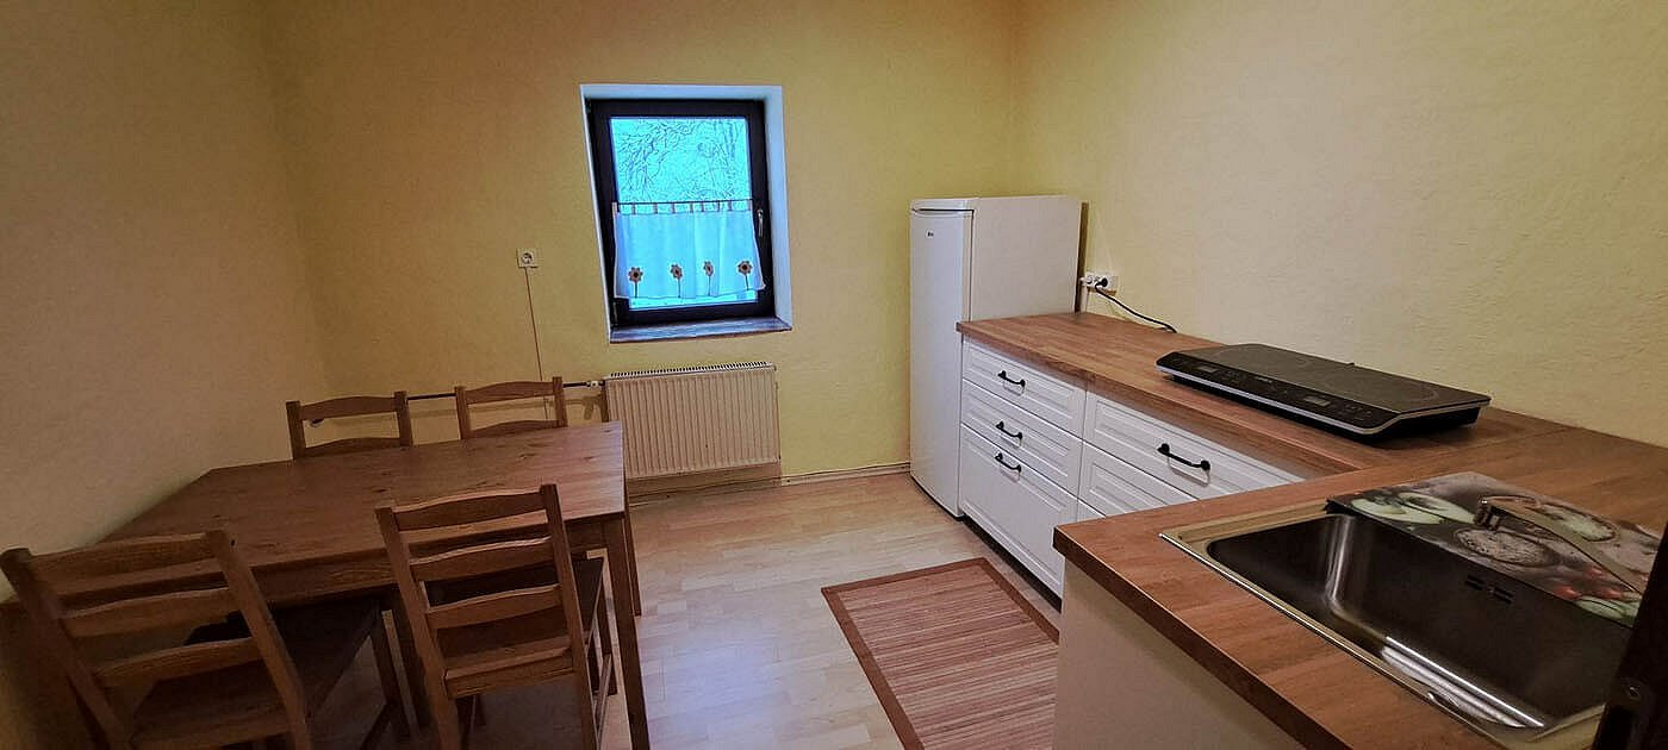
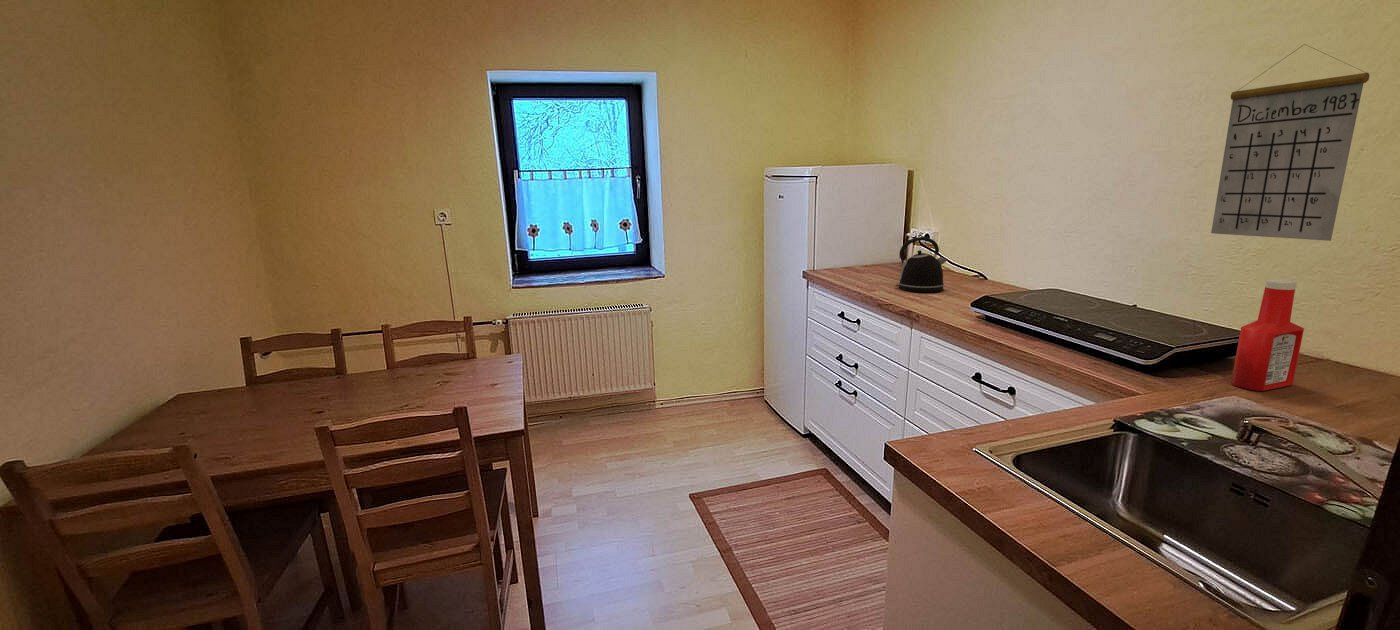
+ kettle [895,236,948,293]
+ soap bottle [1230,278,1305,392]
+ calendar [1210,43,1370,242]
